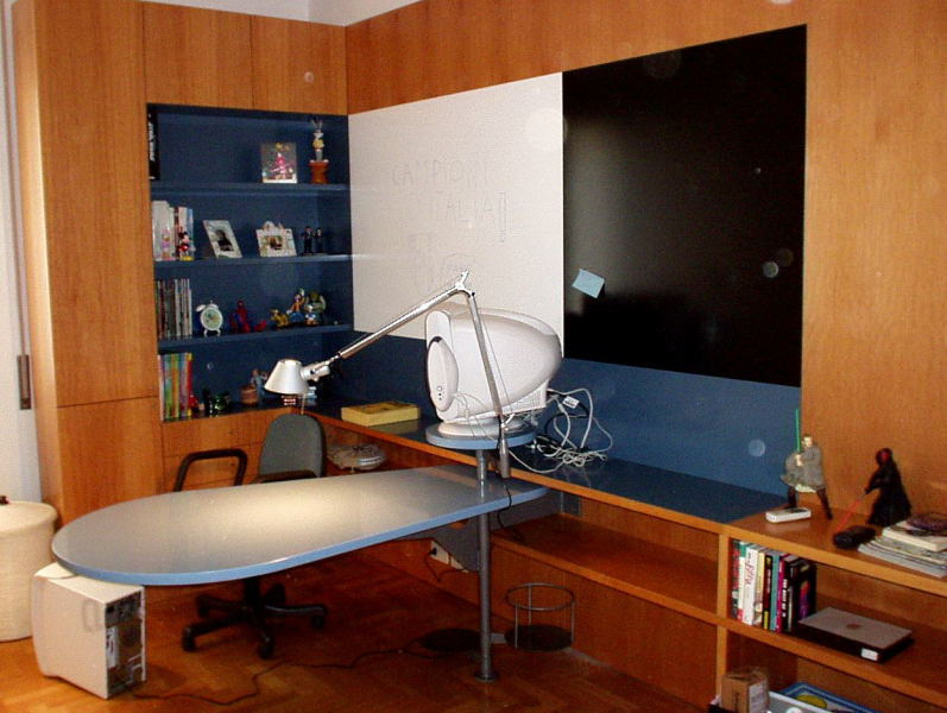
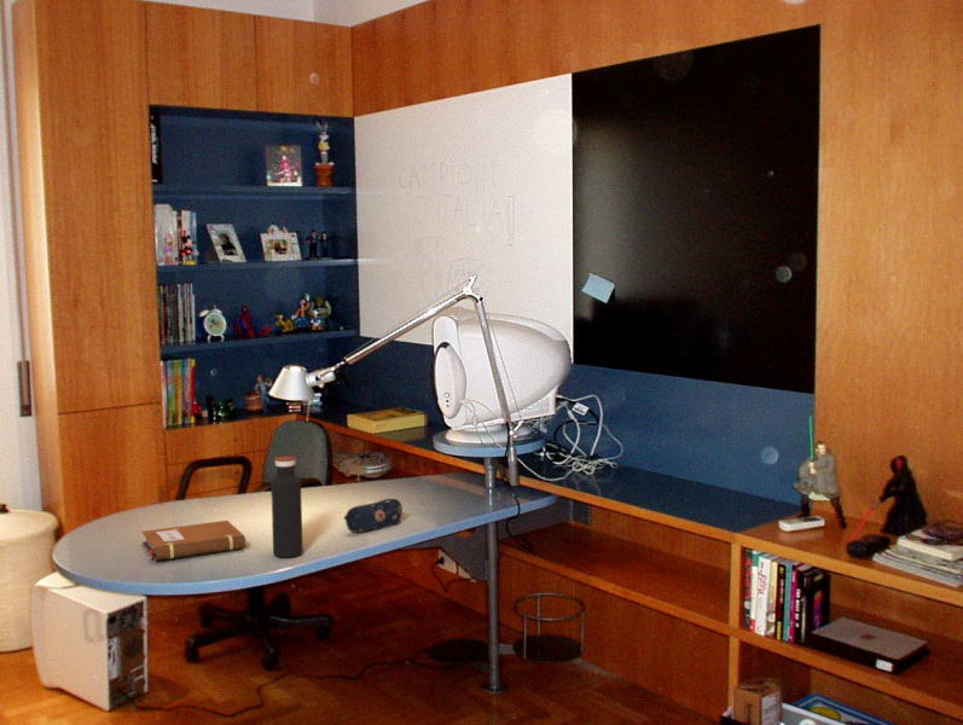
+ notebook [141,520,246,562]
+ water bottle [269,456,304,558]
+ pencil case [343,498,404,533]
